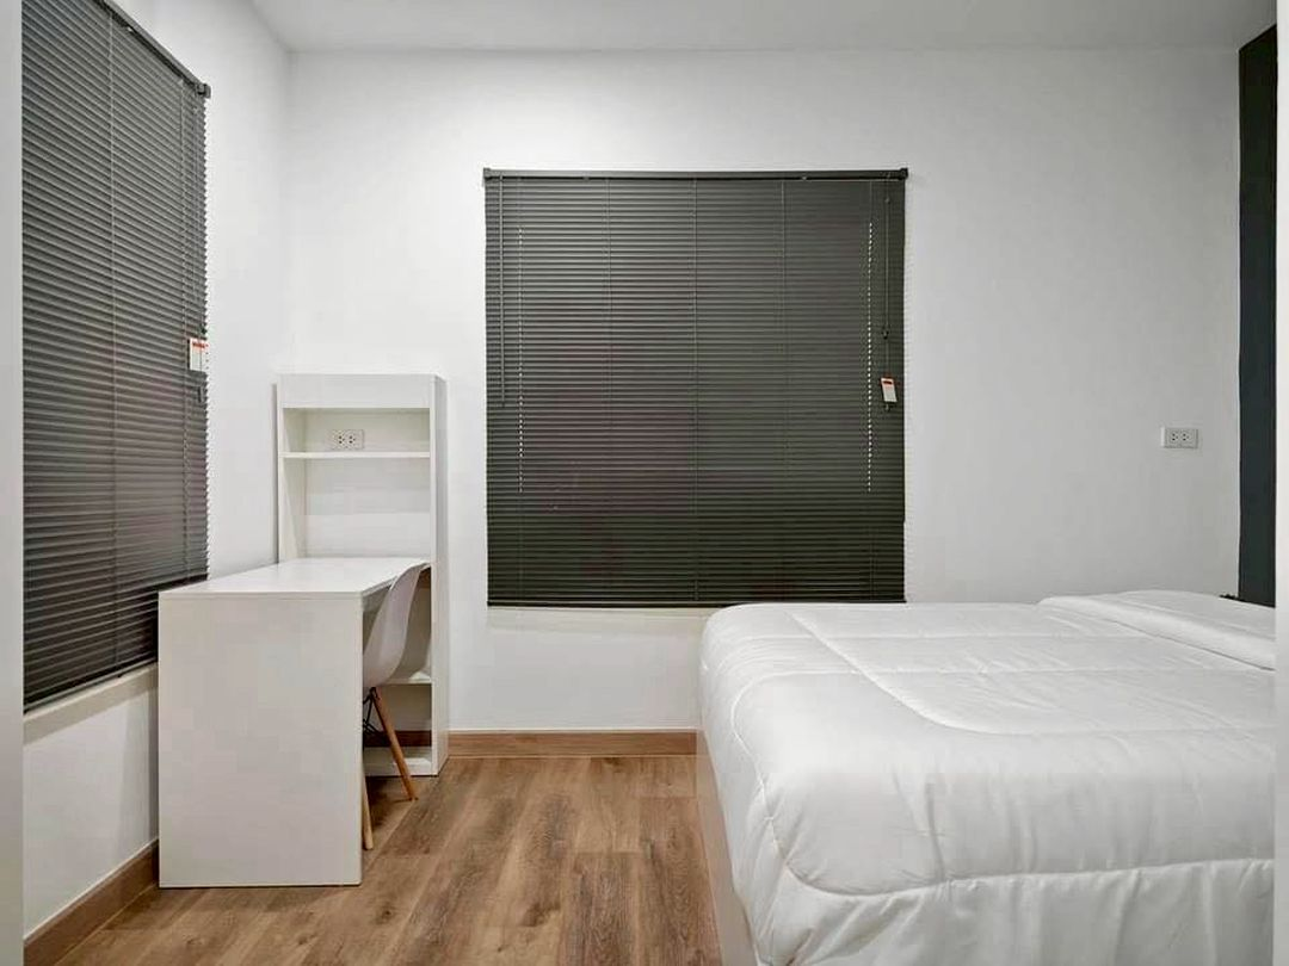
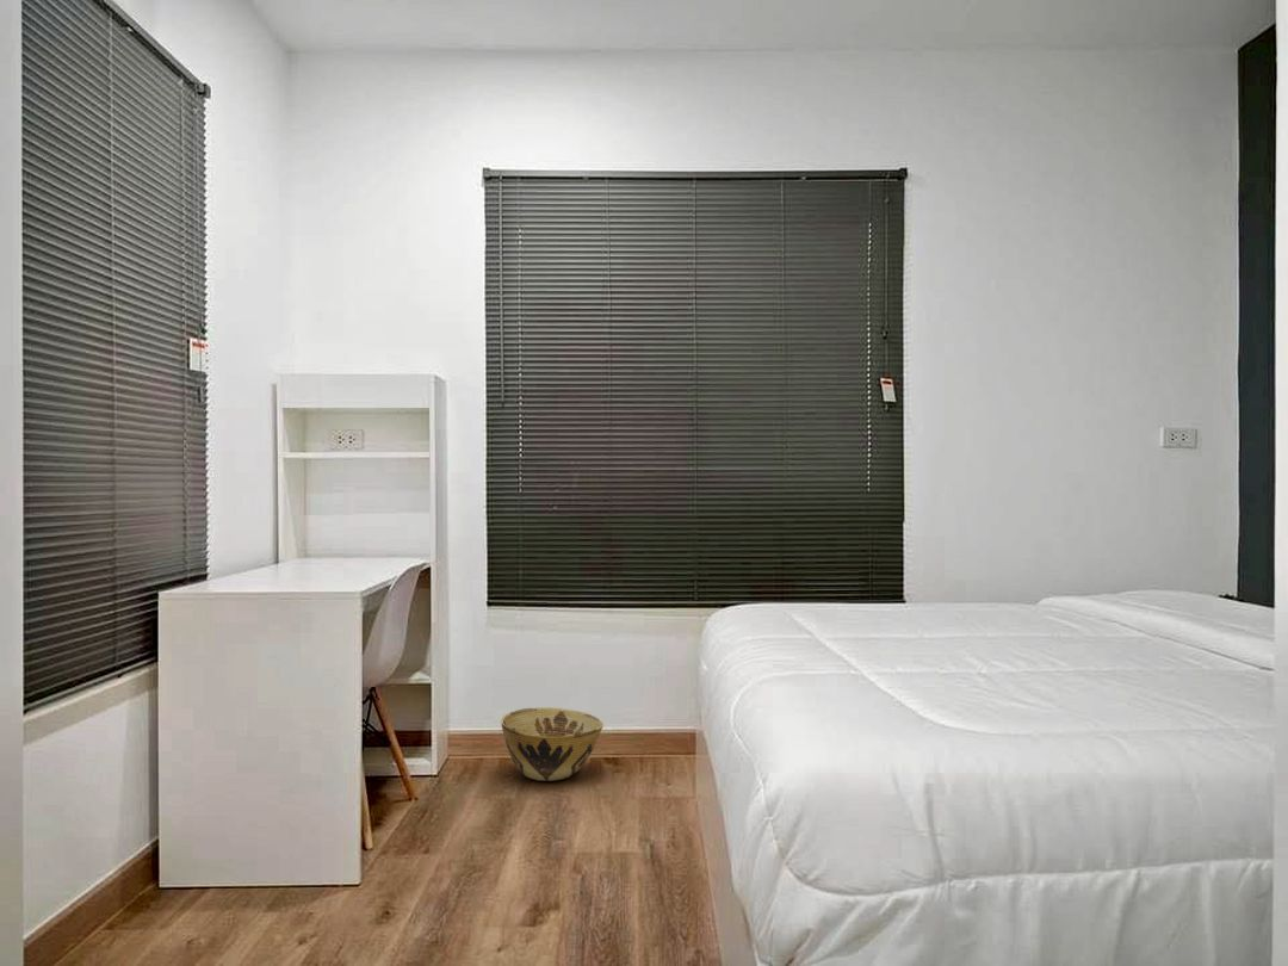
+ woven basket [500,707,605,782]
